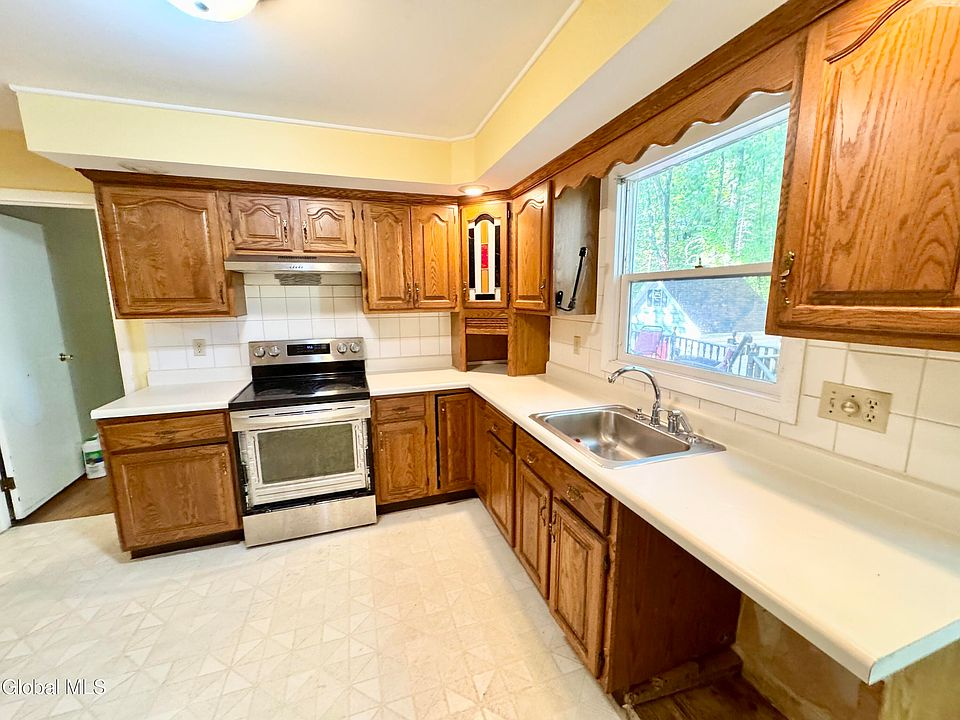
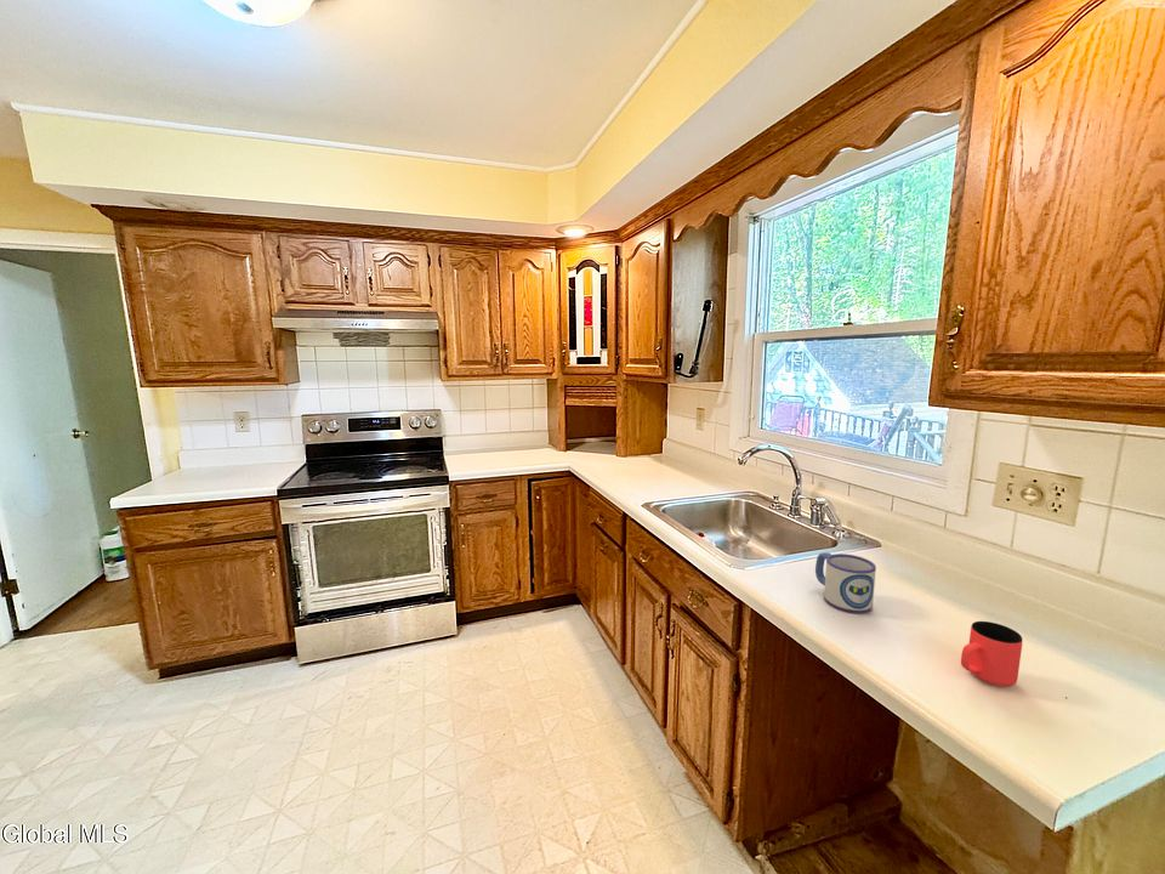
+ mug [814,551,877,614]
+ cup [960,620,1024,688]
